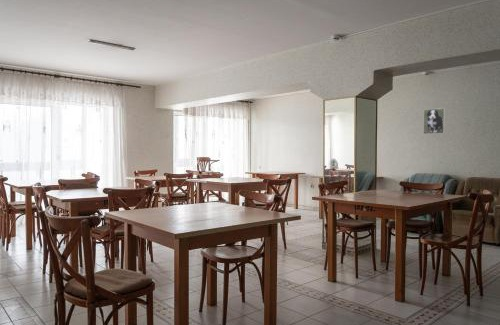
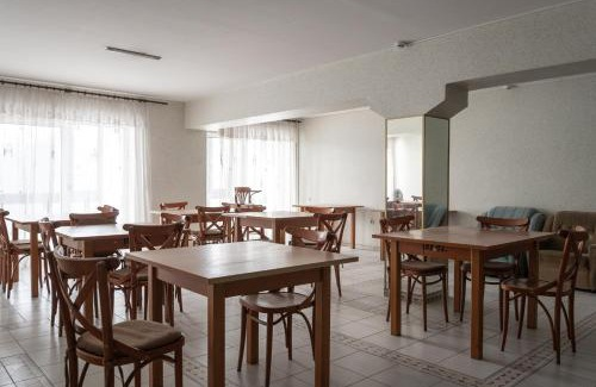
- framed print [422,107,446,135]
